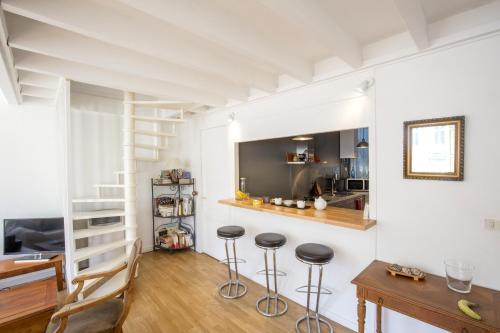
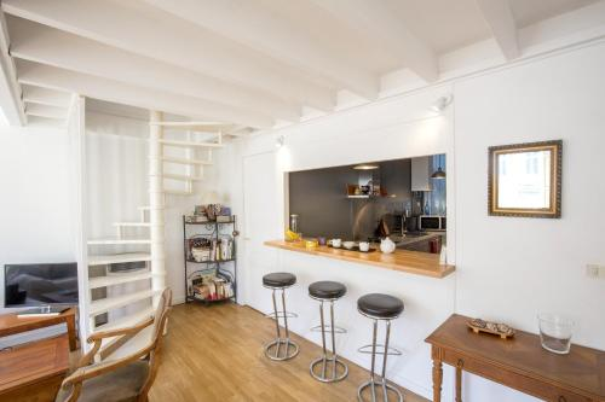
- fruit [457,299,482,321]
